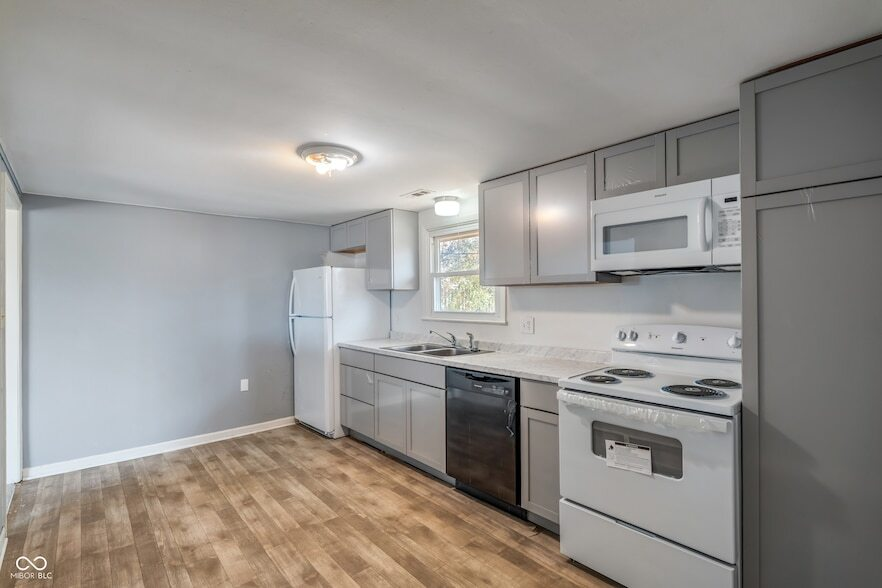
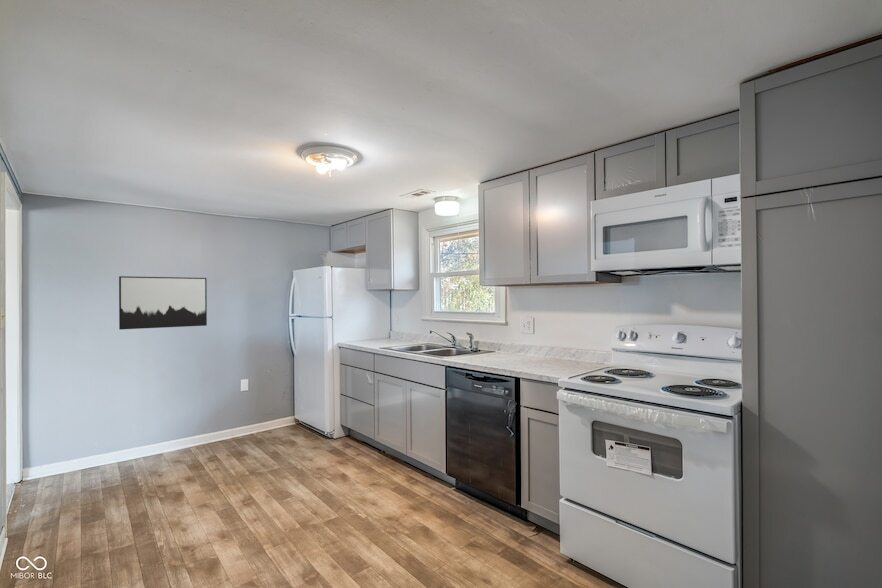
+ wall art [118,275,208,331]
